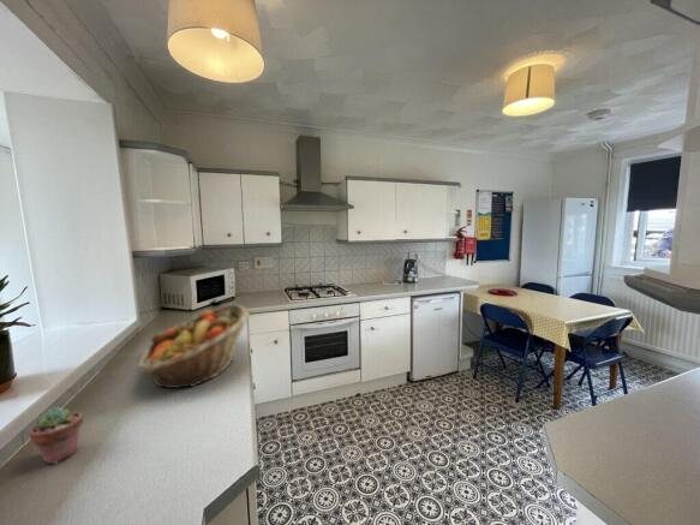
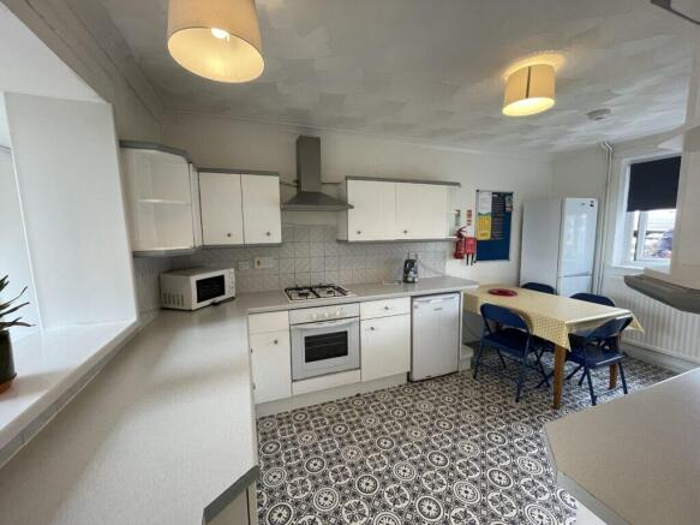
- potted succulent [29,406,84,466]
- fruit basket [137,303,251,389]
